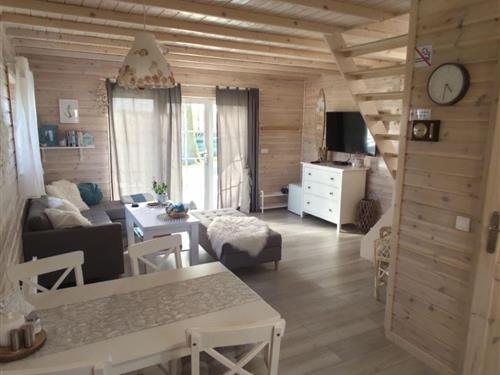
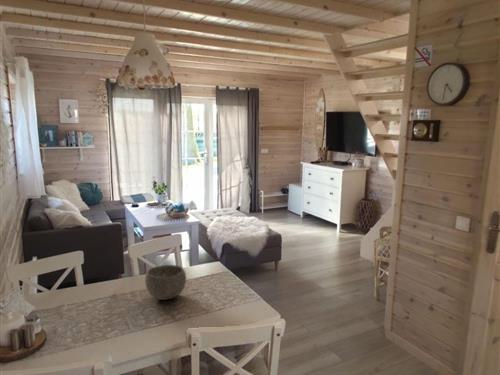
+ bowl [144,264,187,301]
